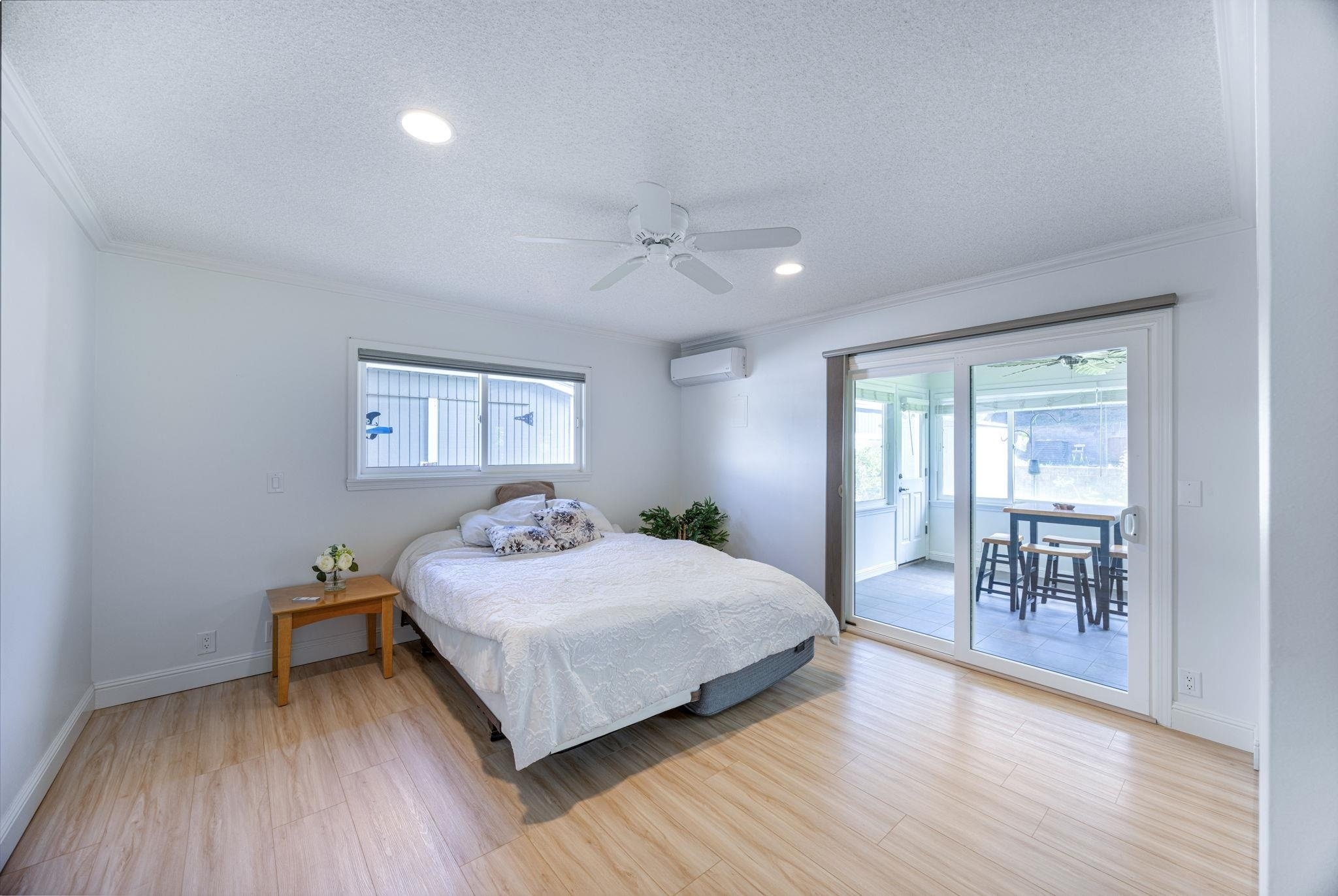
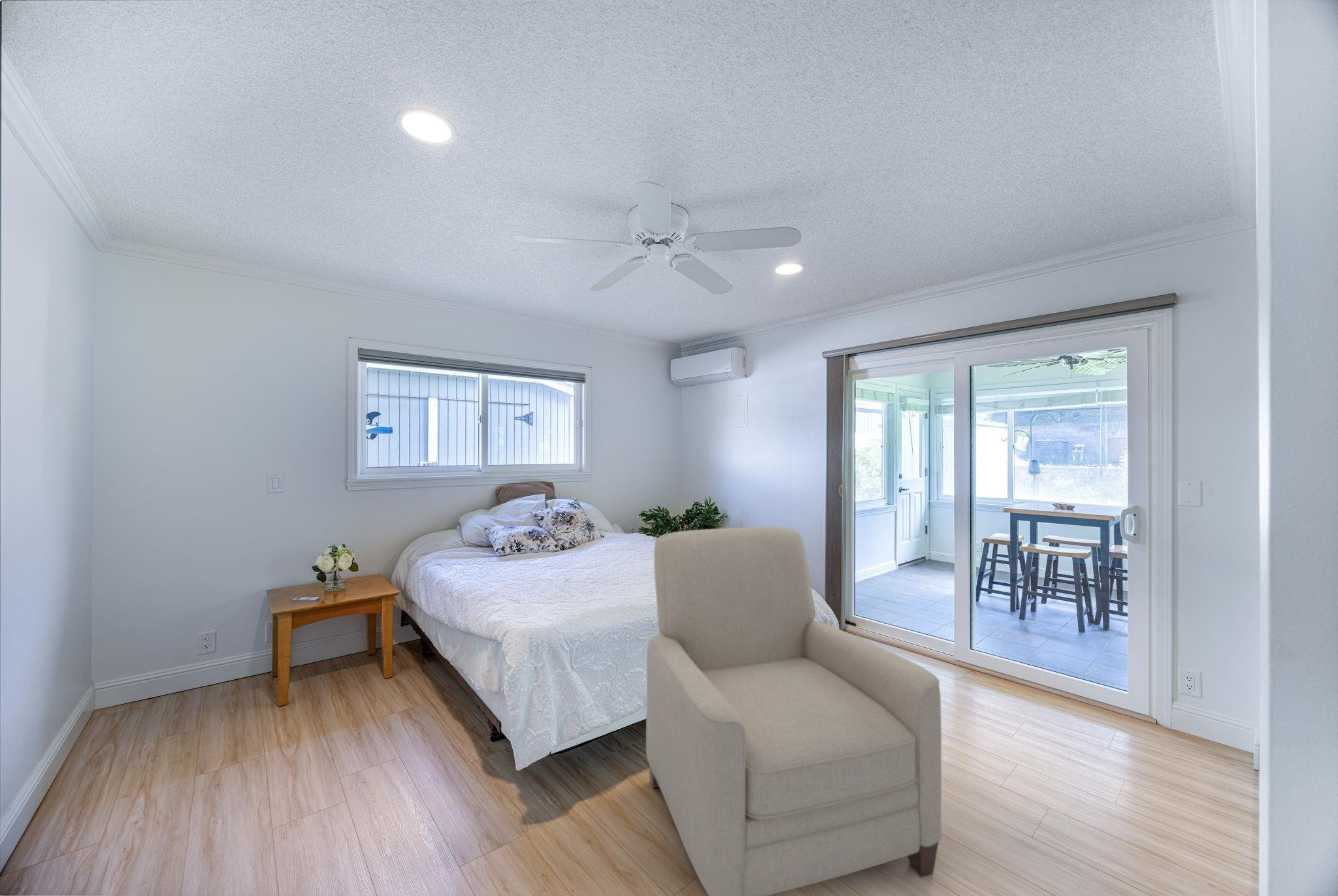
+ chair [645,526,942,896]
